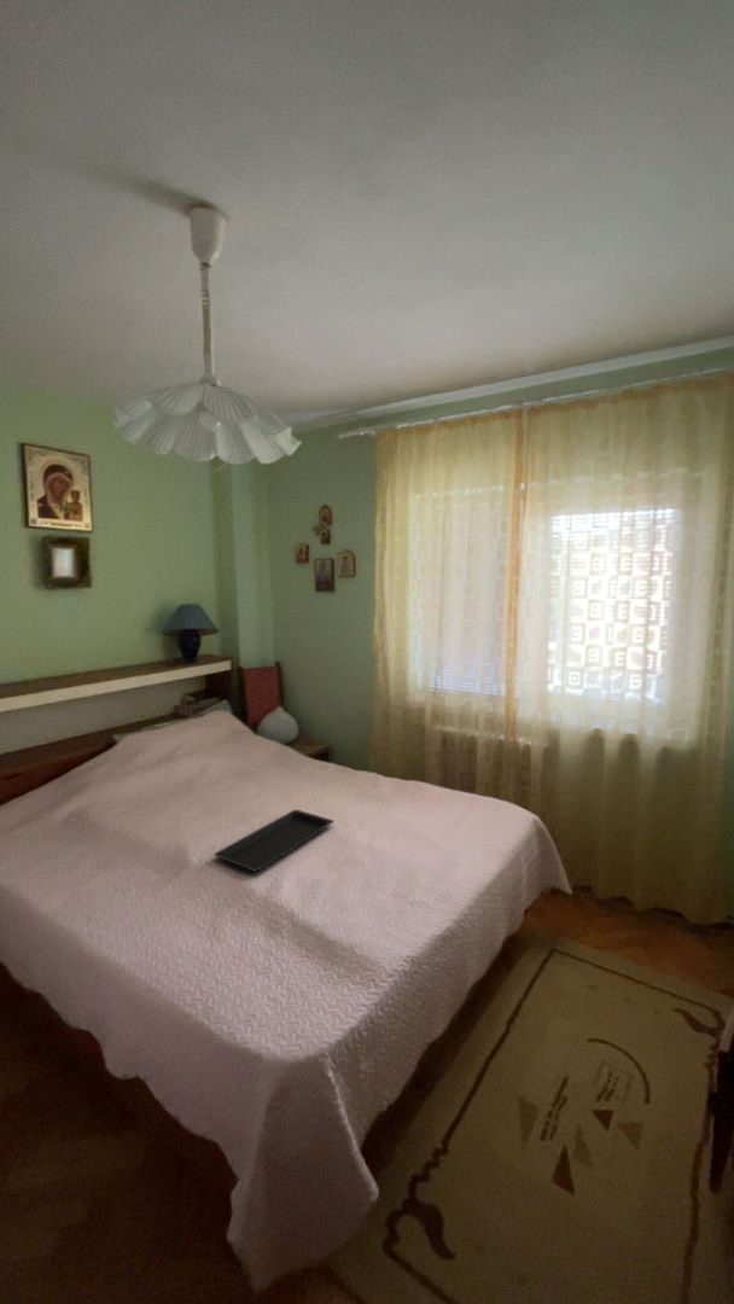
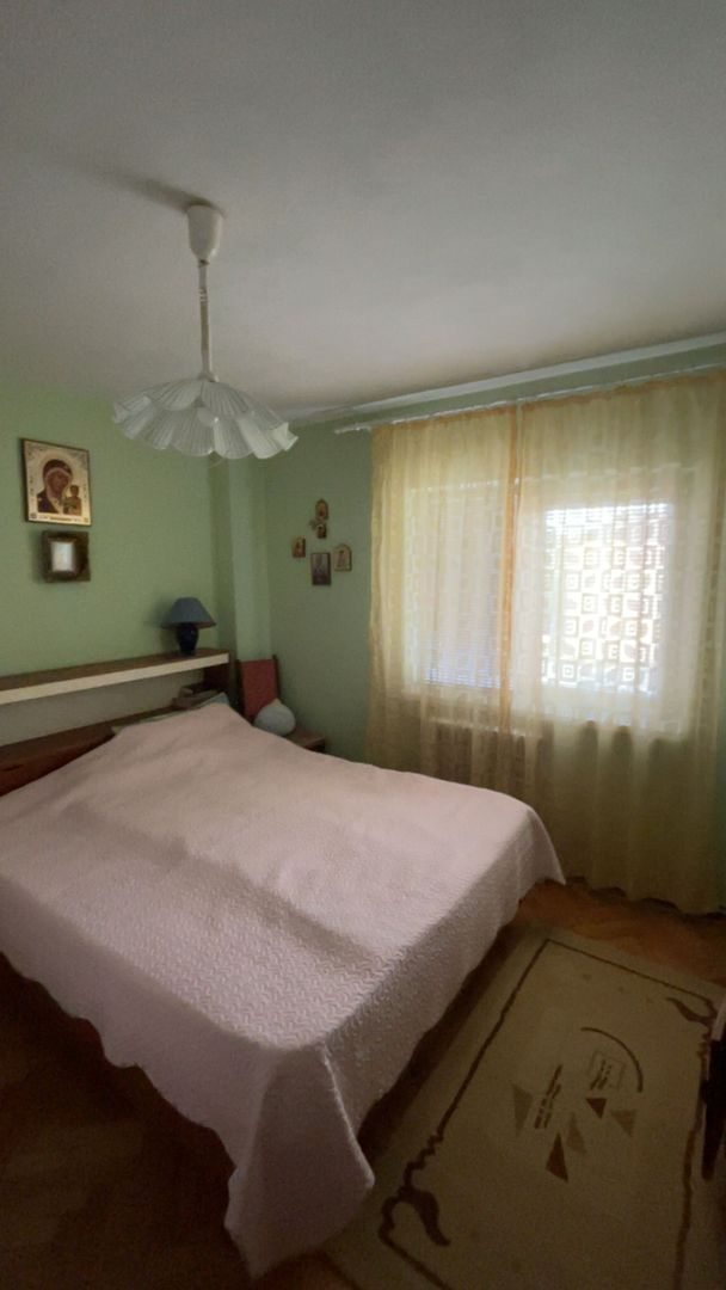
- serving tray [212,809,336,873]
